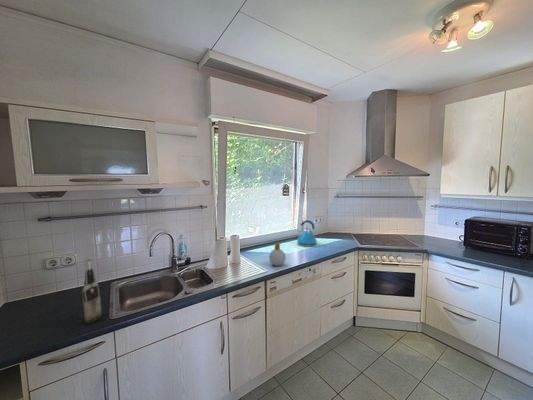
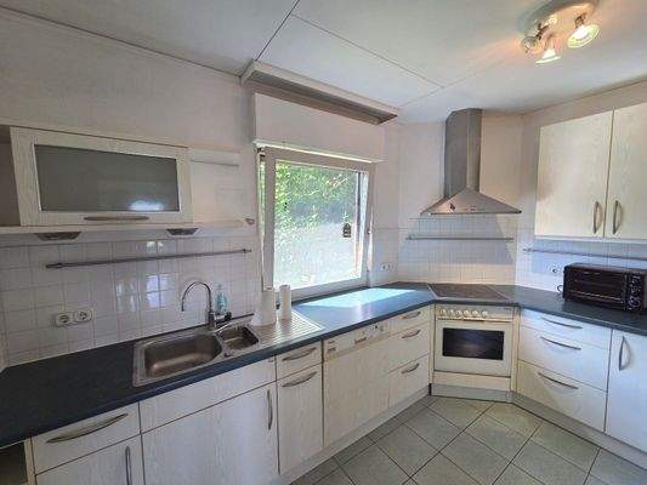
- wine bottle [81,258,103,324]
- soap bottle [268,242,287,267]
- kettle [296,219,319,248]
